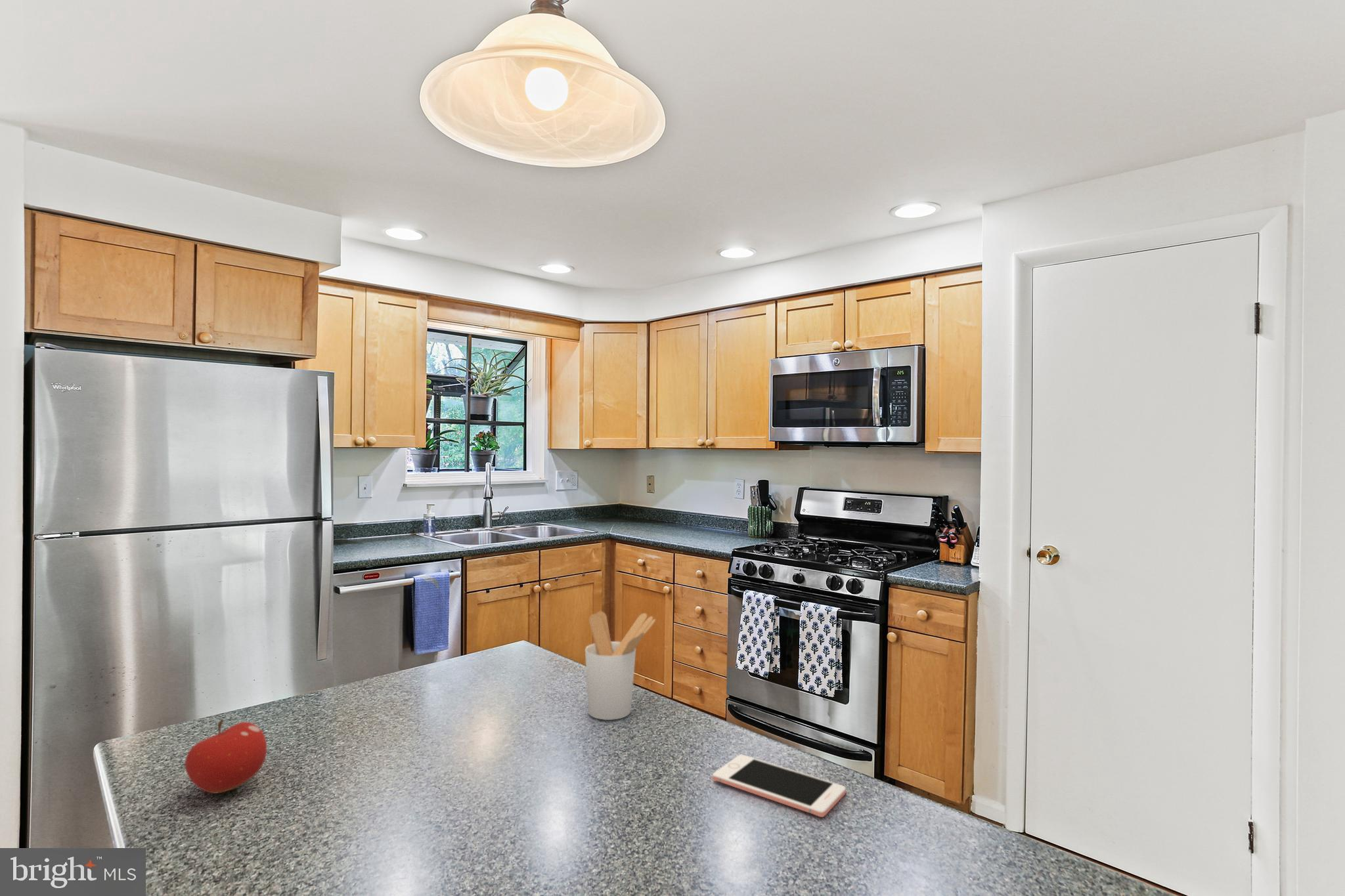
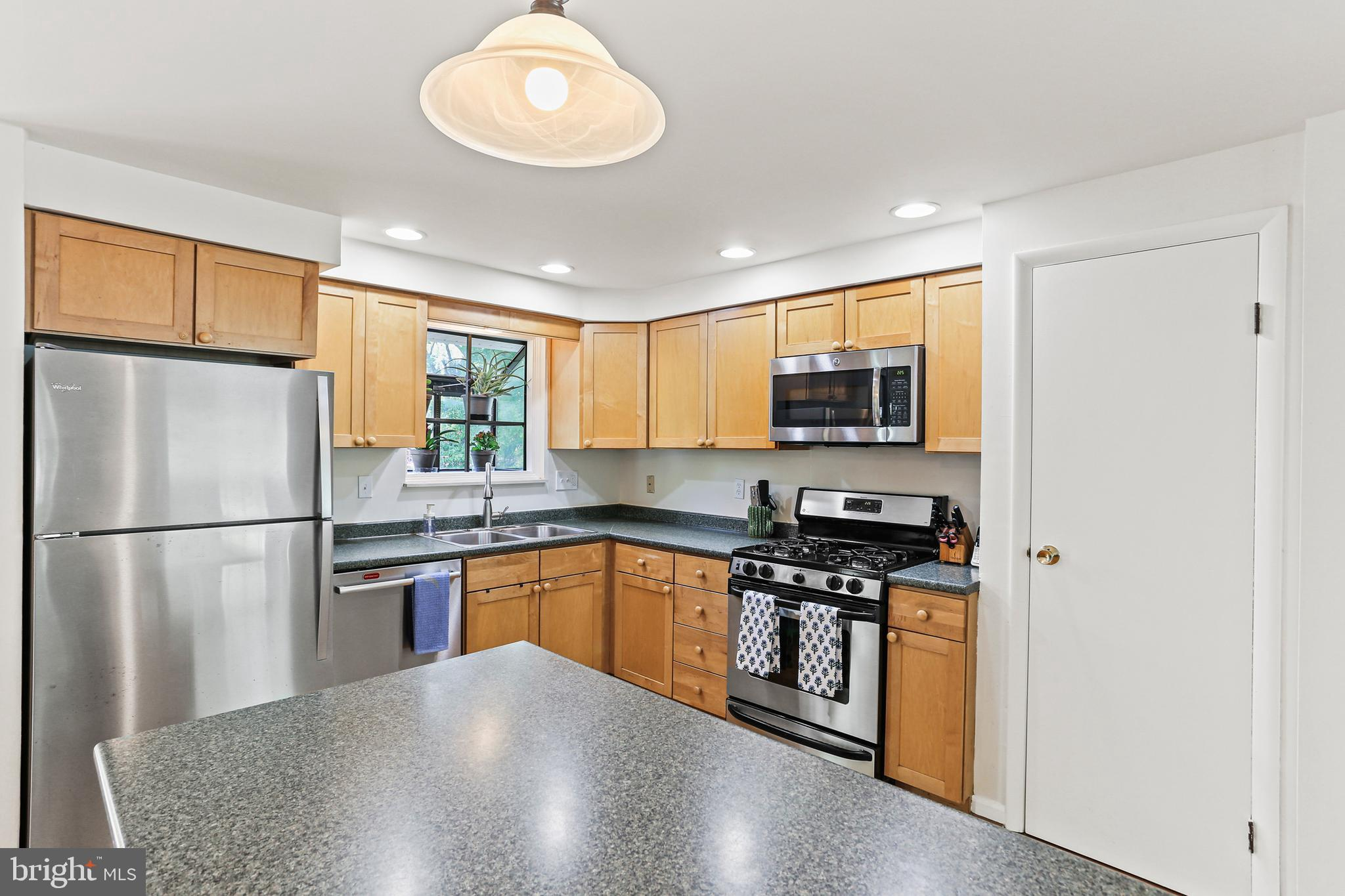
- utensil holder [584,610,656,721]
- cell phone [712,754,847,818]
- fruit [185,719,267,794]
